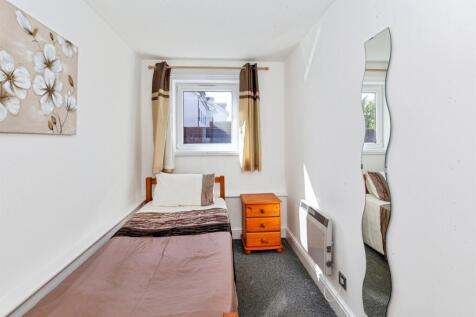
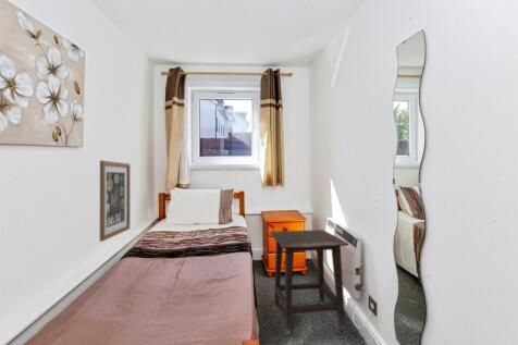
+ side table [269,229,349,335]
+ wall art [99,159,132,243]
